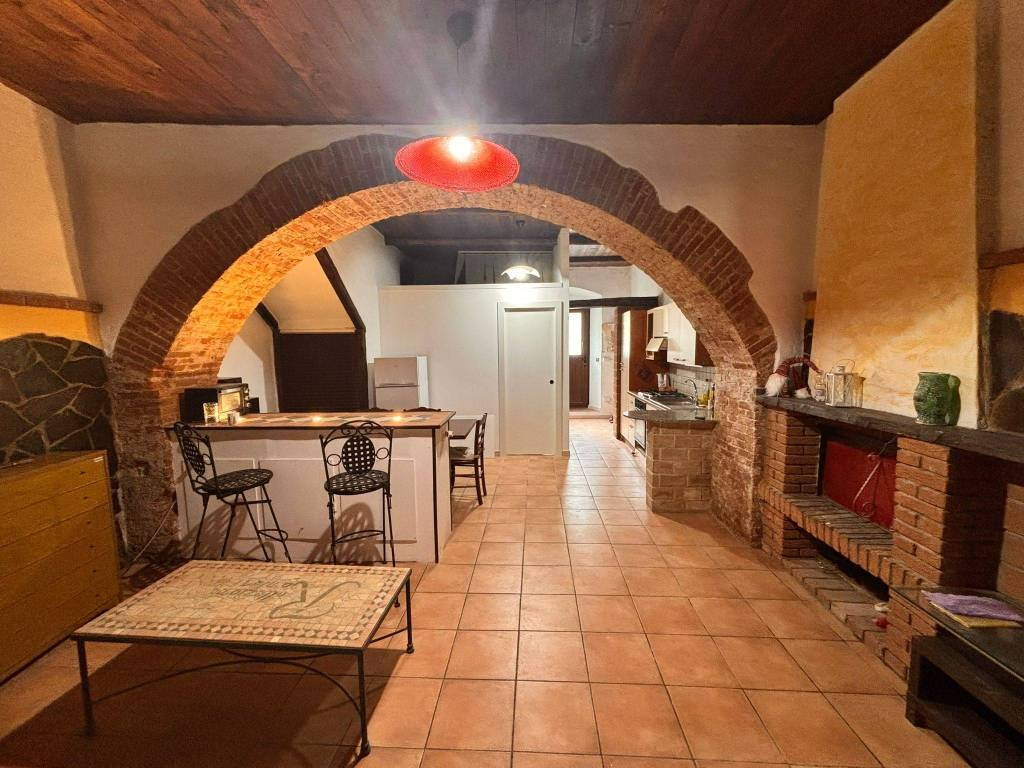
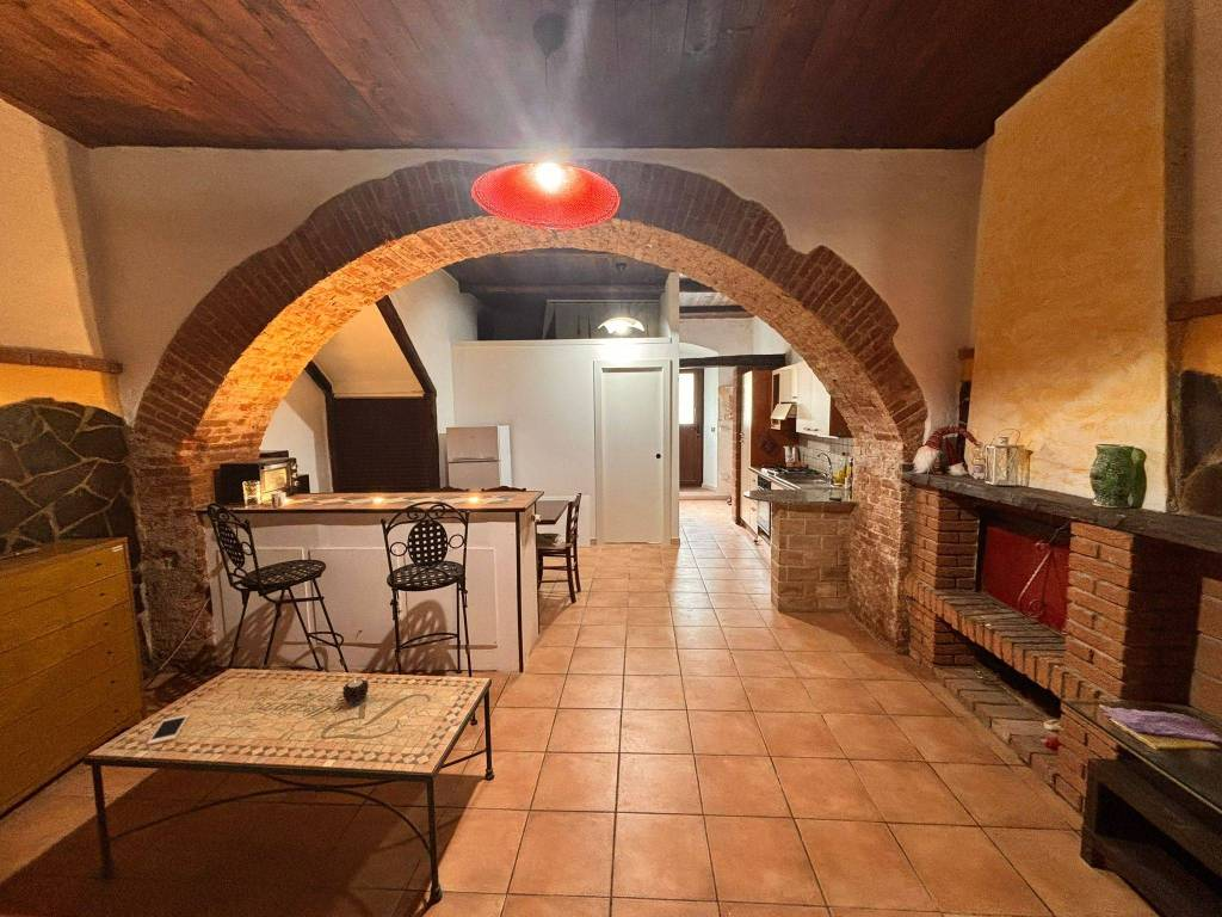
+ candle [341,678,370,706]
+ cell phone [146,714,190,746]
